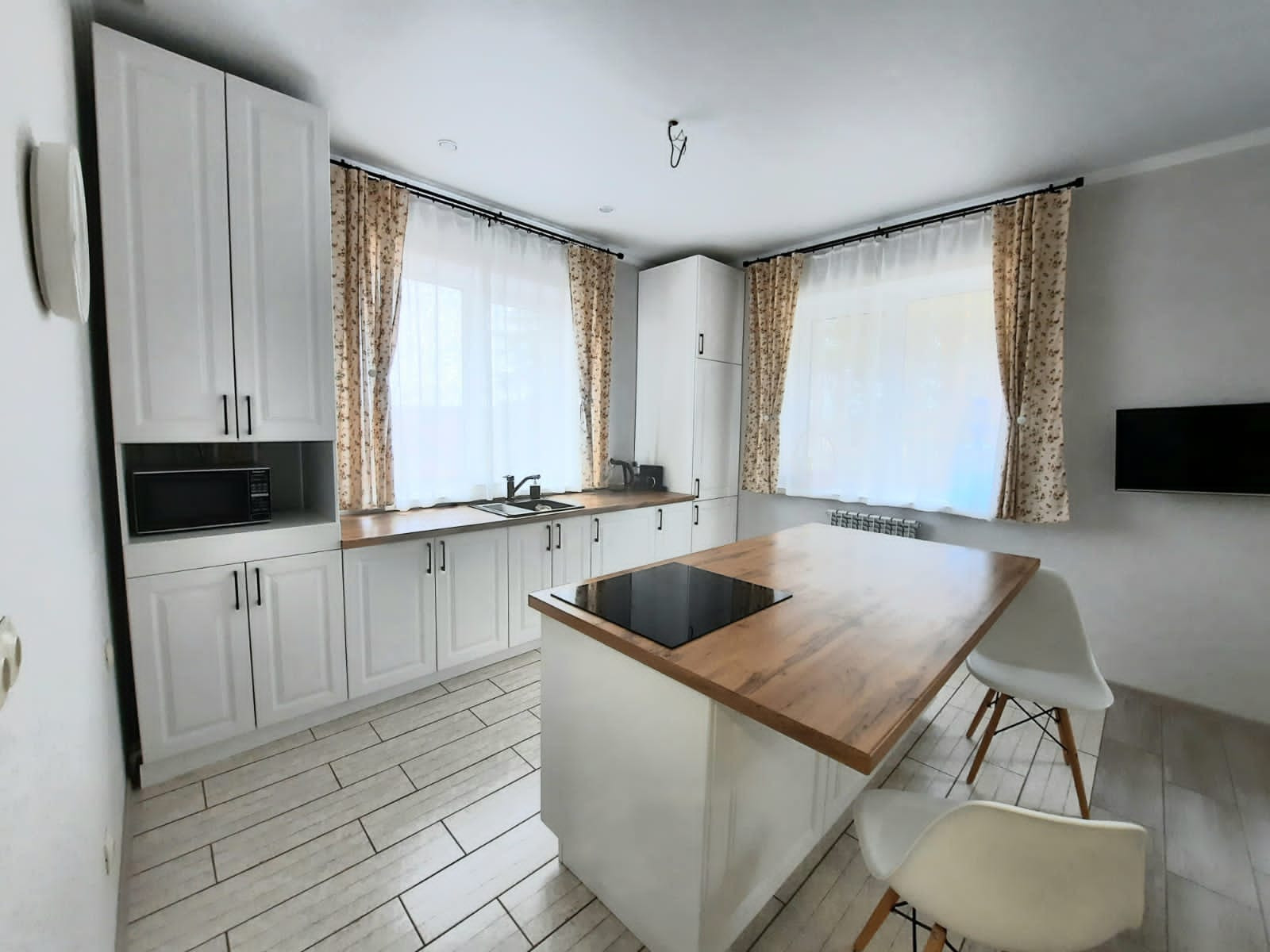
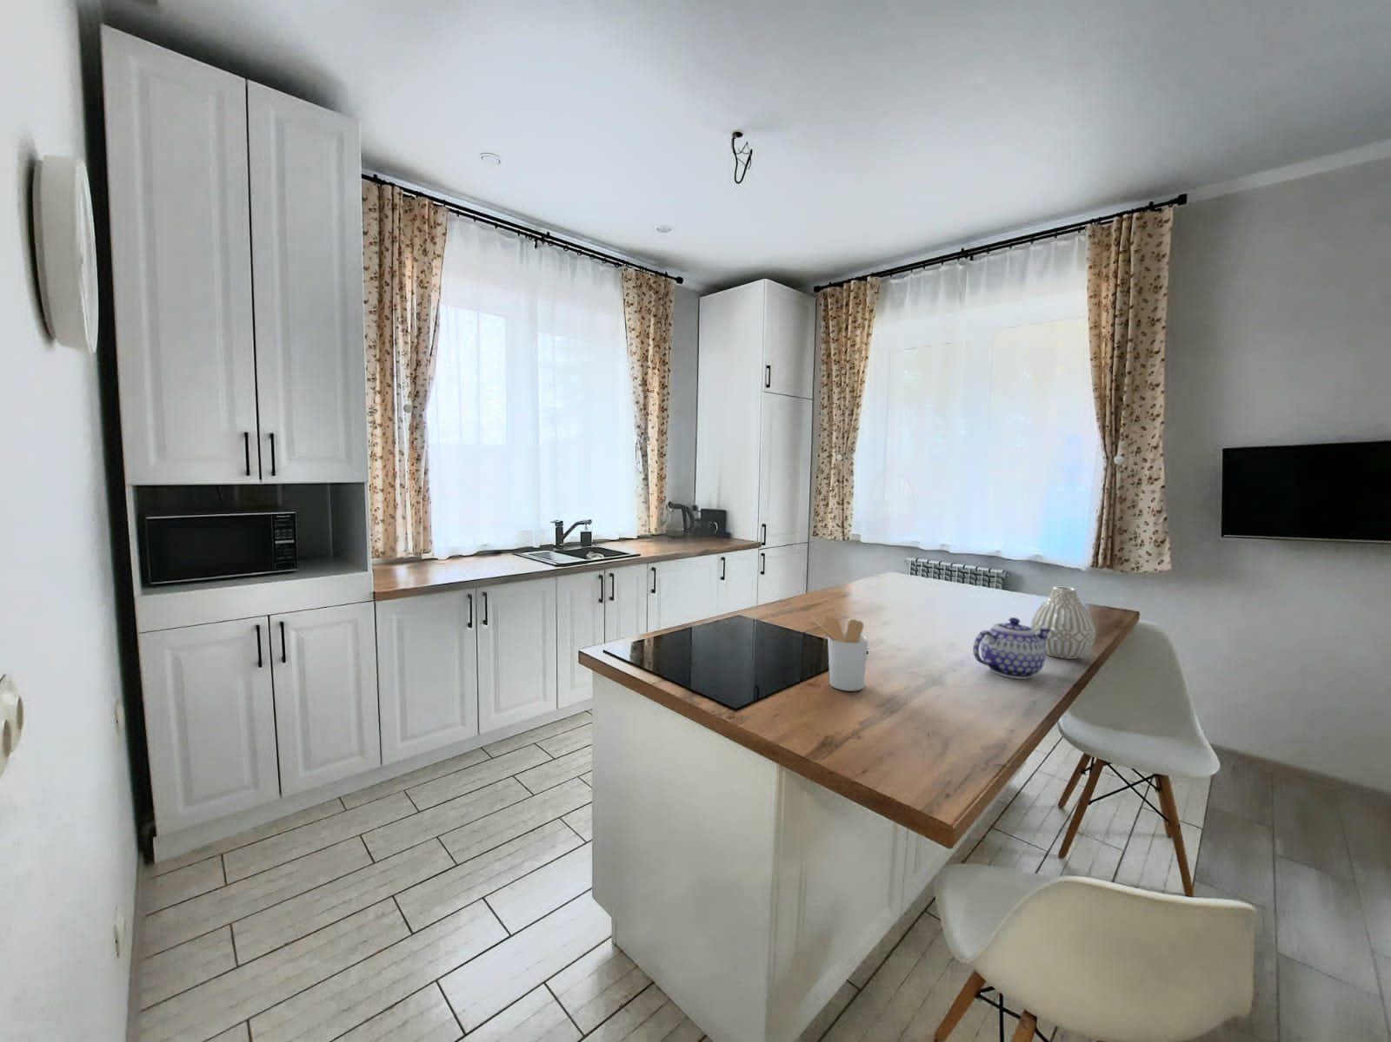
+ vase [1031,587,1096,660]
+ teapot [972,616,1051,680]
+ utensil holder [811,615,869,692]
